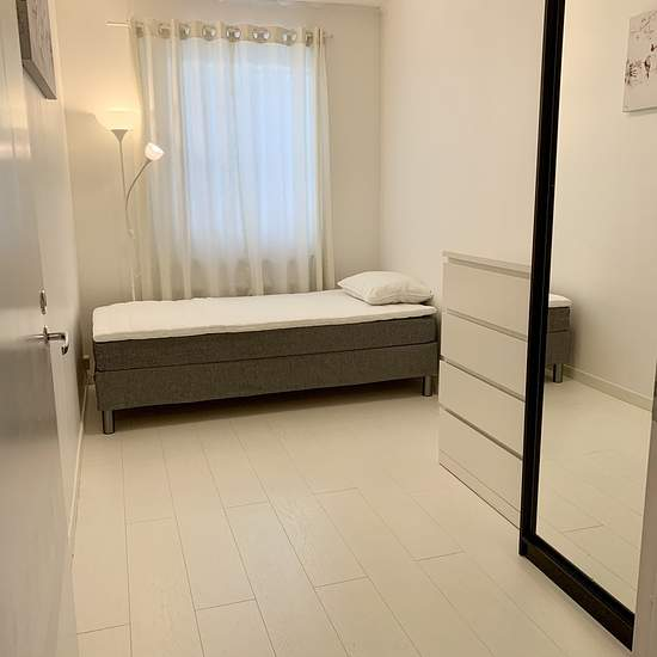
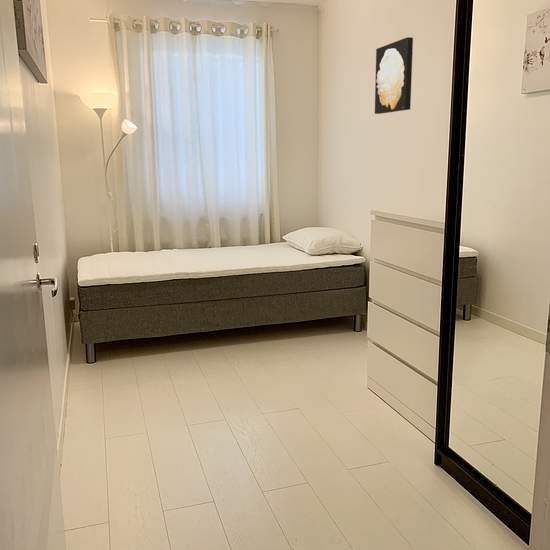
+ wall art [374,36,414,115]
